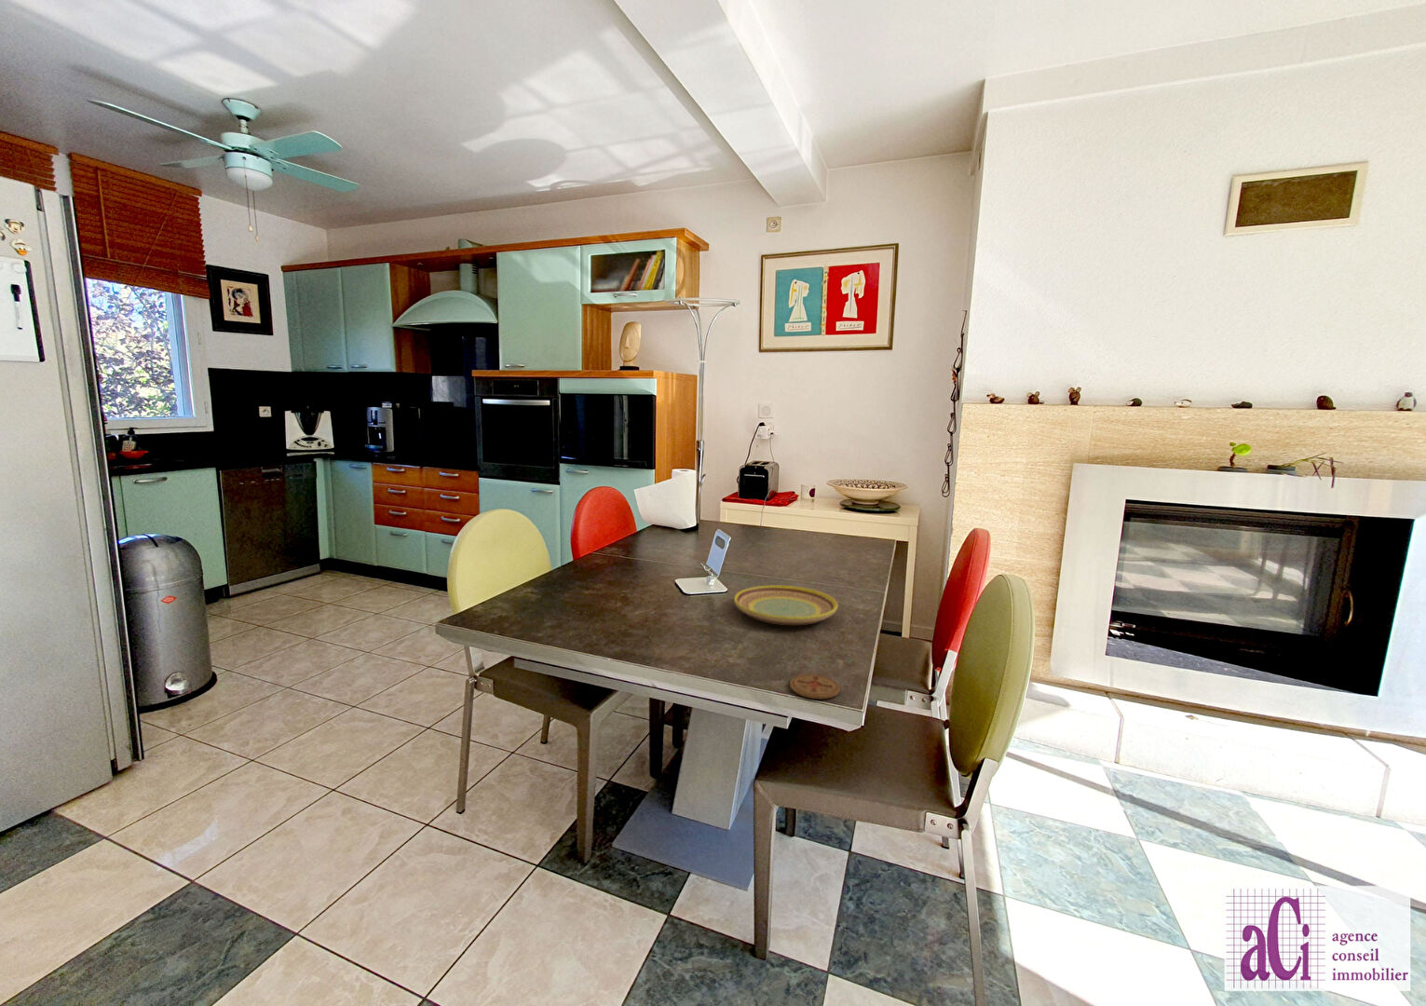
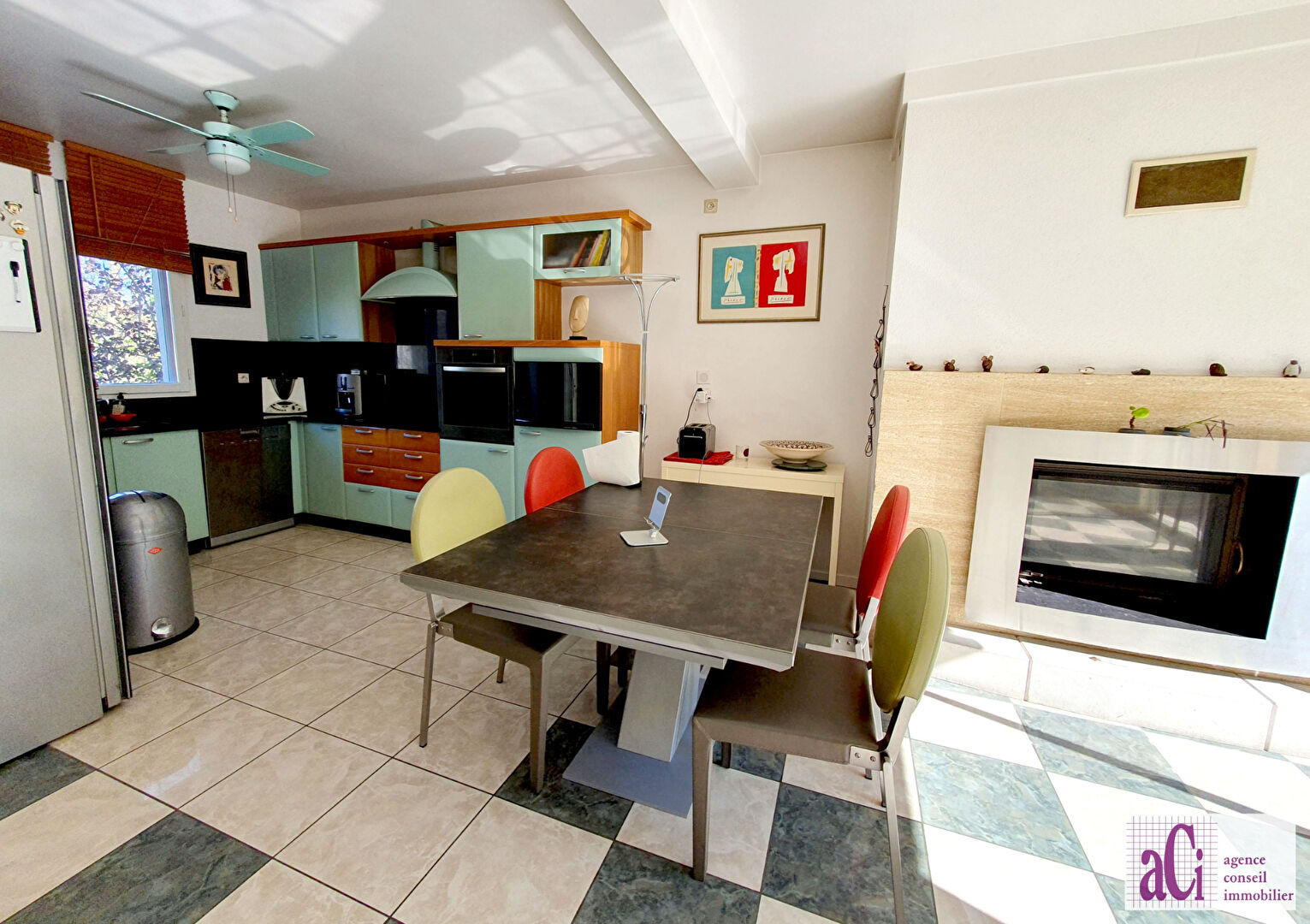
- coaster [789,674,841,700]
- plate [733,585,838,626]
